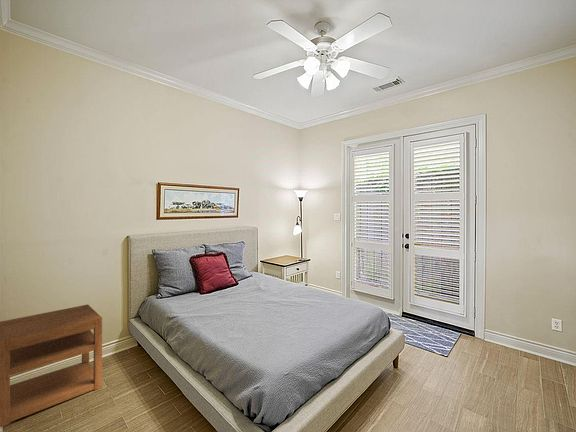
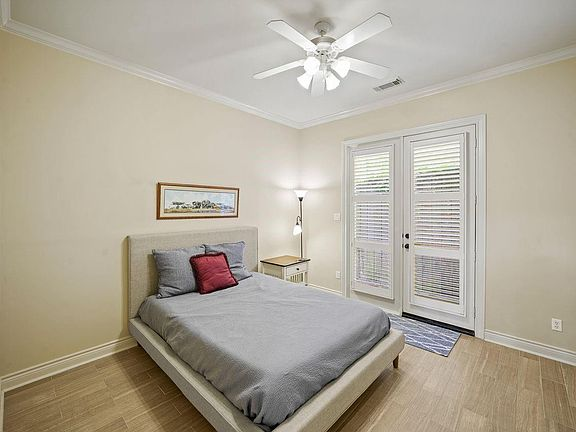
- nightstand [0,303,103,428]
